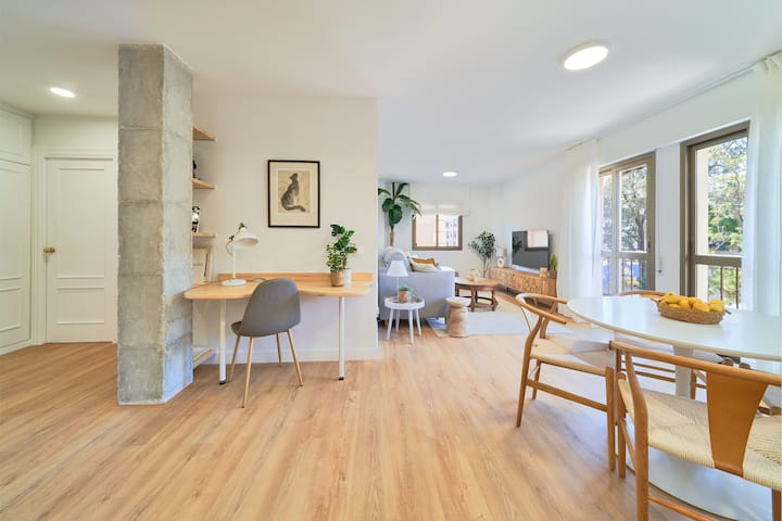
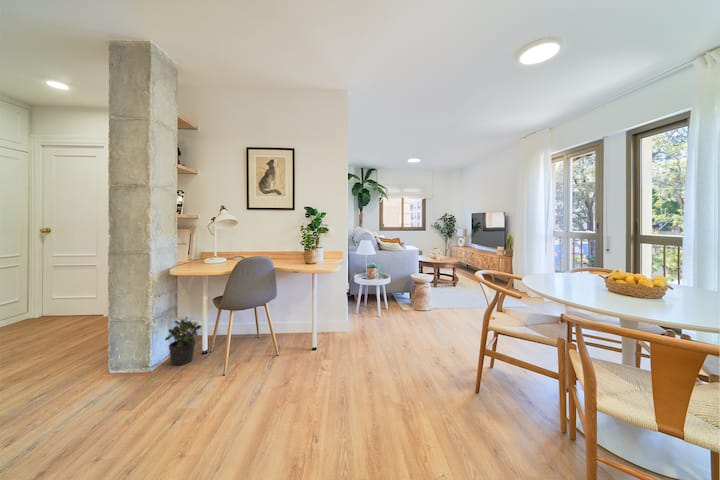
+ potted plant [164,316,203,366]
